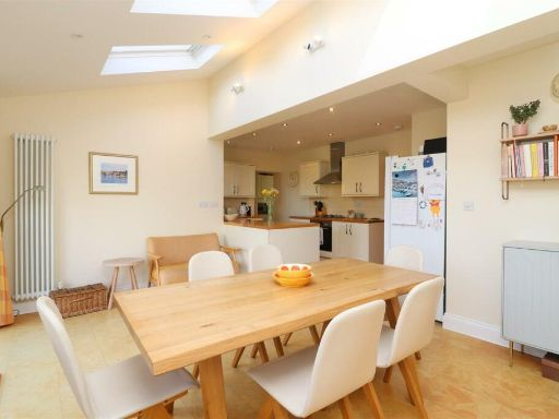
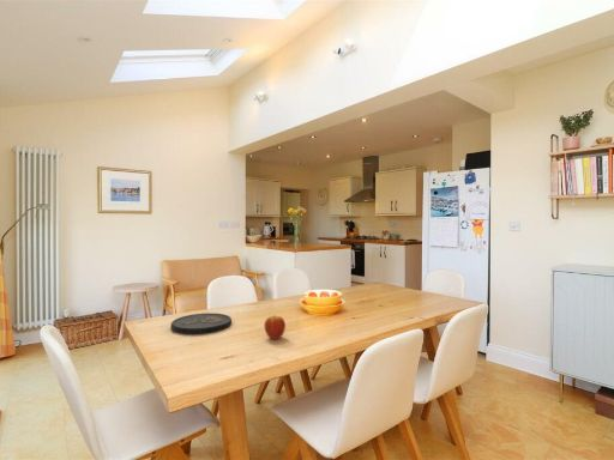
+ fruit [263,315,287,340]
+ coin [170,311,233,335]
